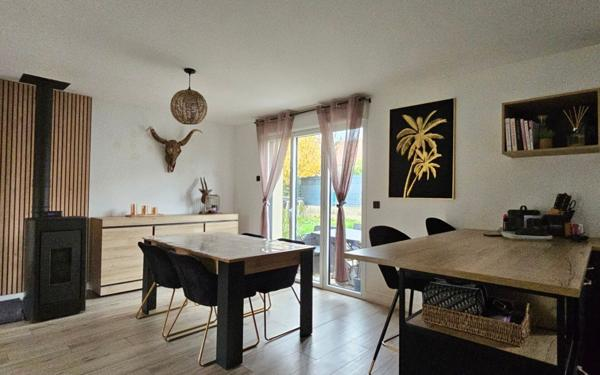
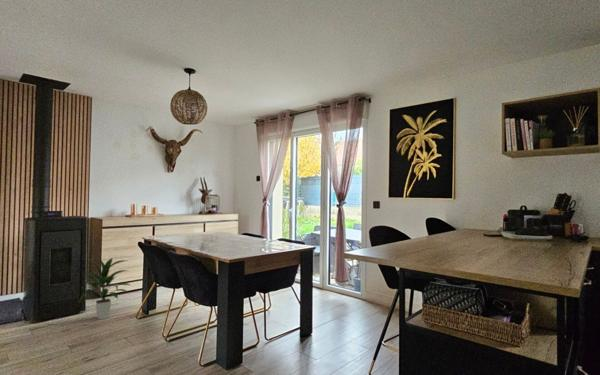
+ indoor plant [78,256,131,321]
